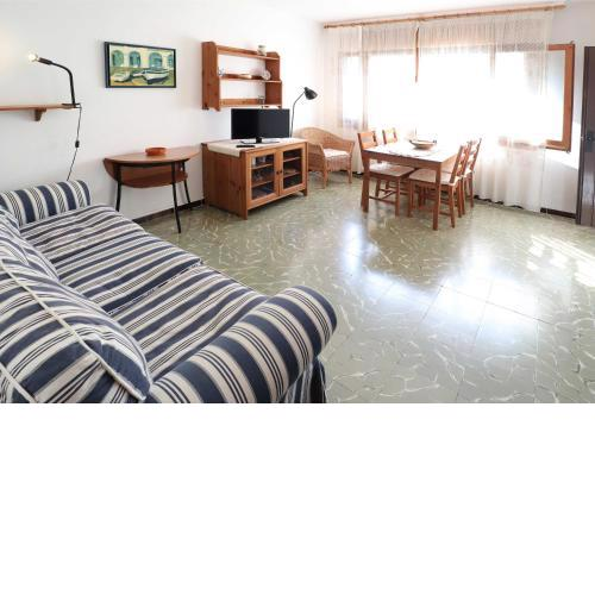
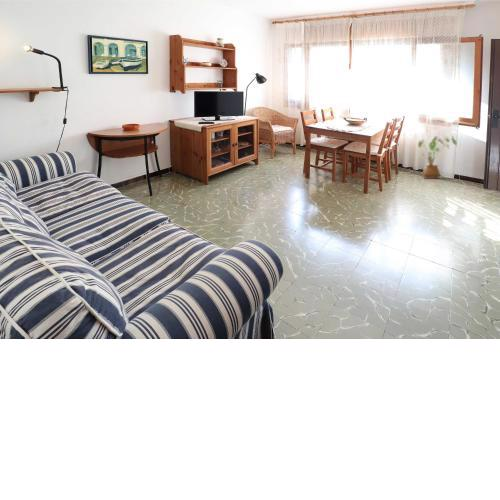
+ house plant [416,135,458,180]
